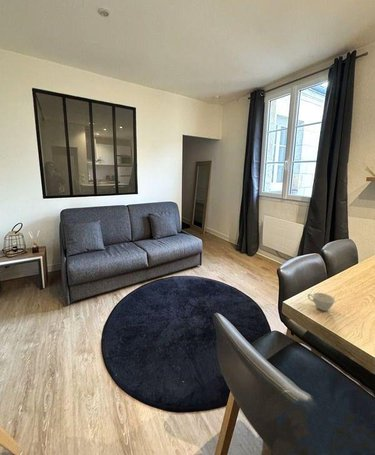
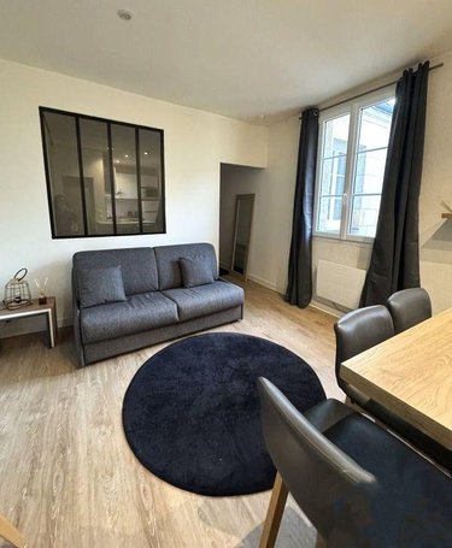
- teacup [307,292,336,312]
